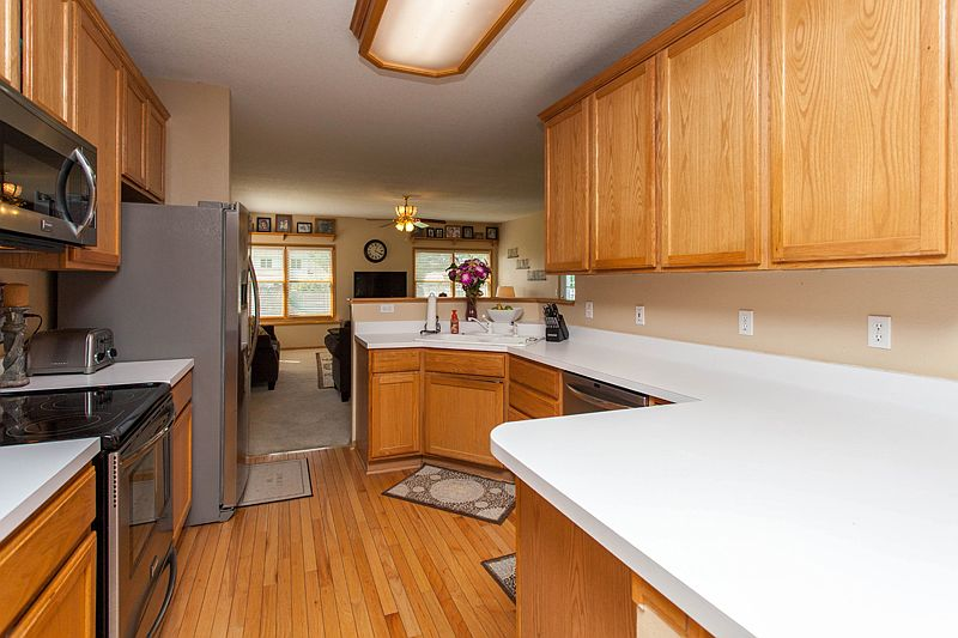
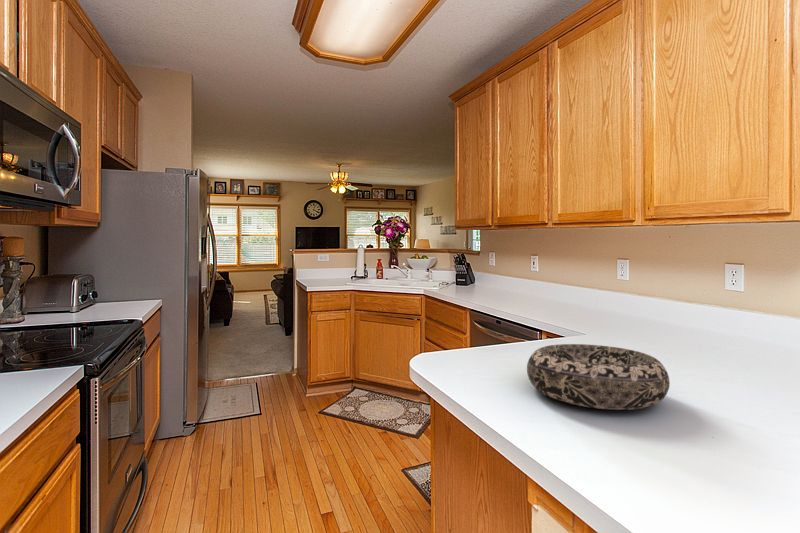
+ decorative bowl [526,343,671,411]
